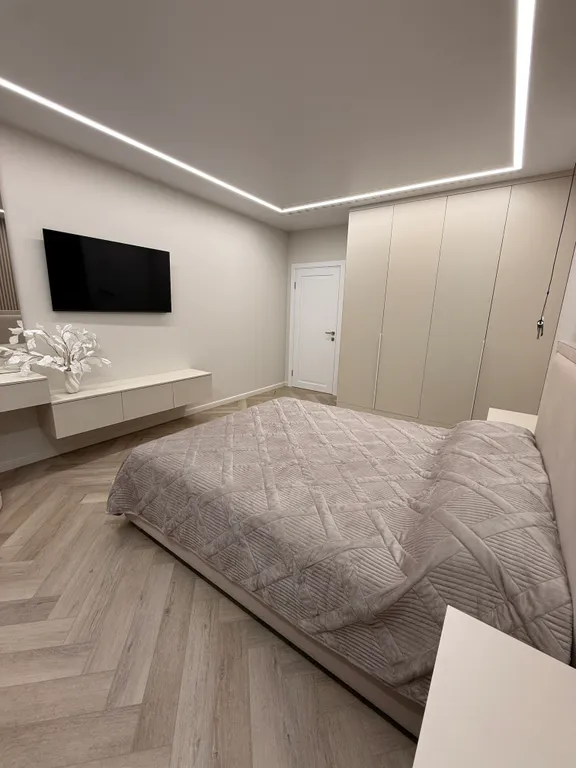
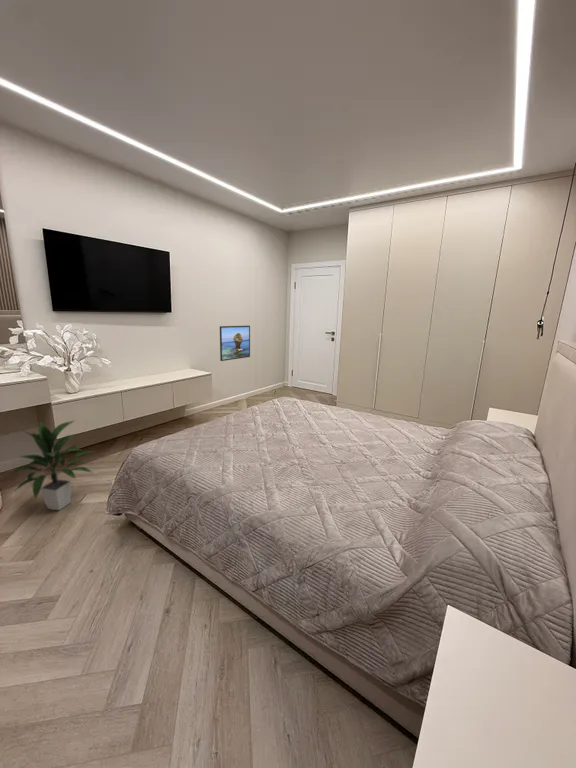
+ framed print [219,325,251,362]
+ indoor plant [9,419,96,511]
